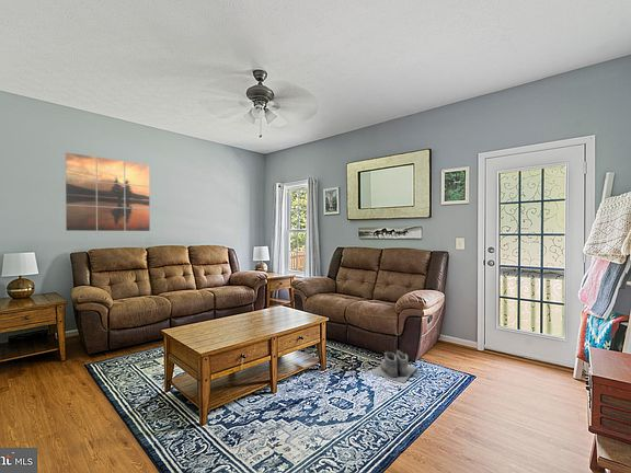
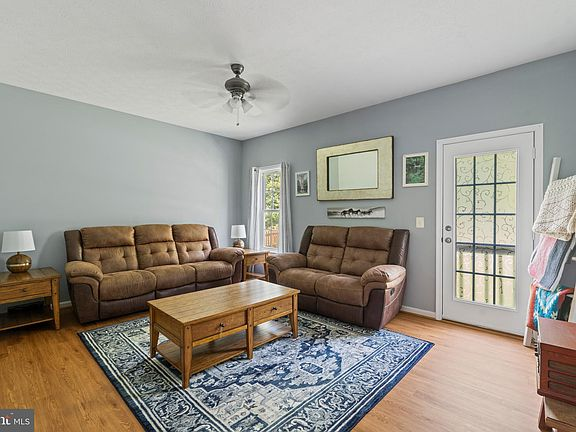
- wall art [65,151,151,232]
- boots [370,349,418,383]
